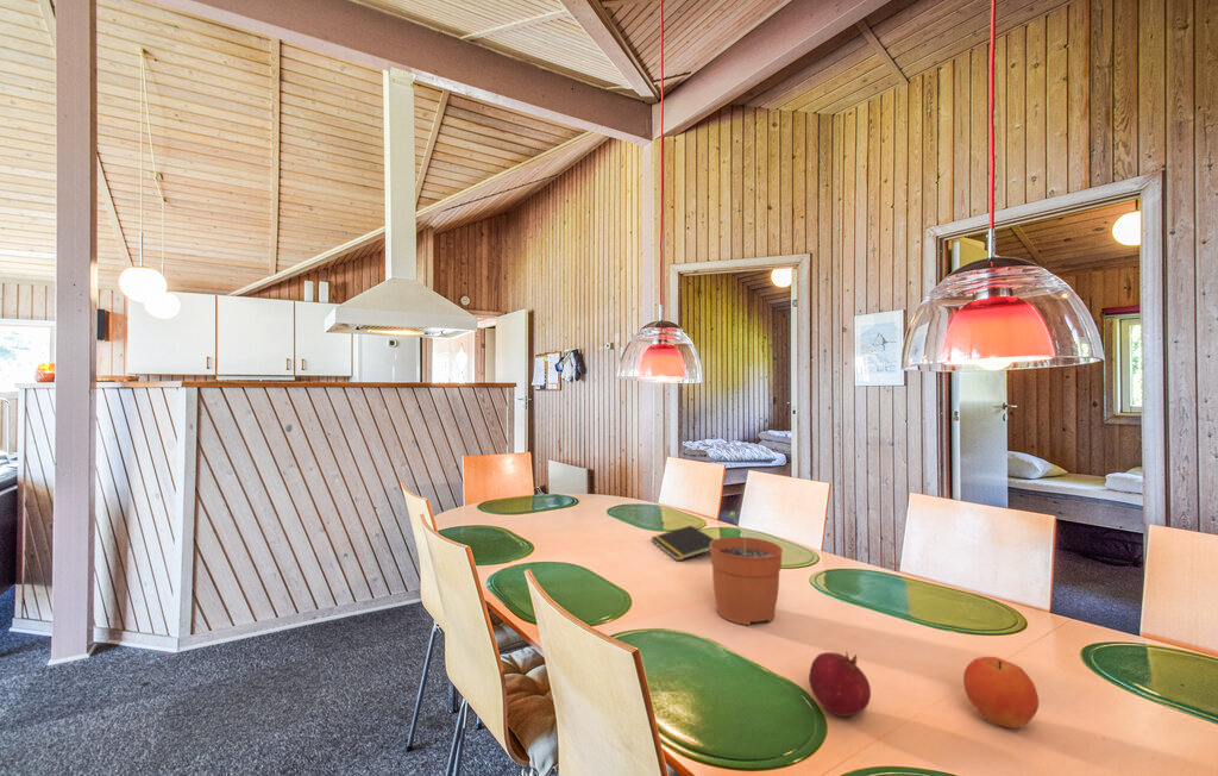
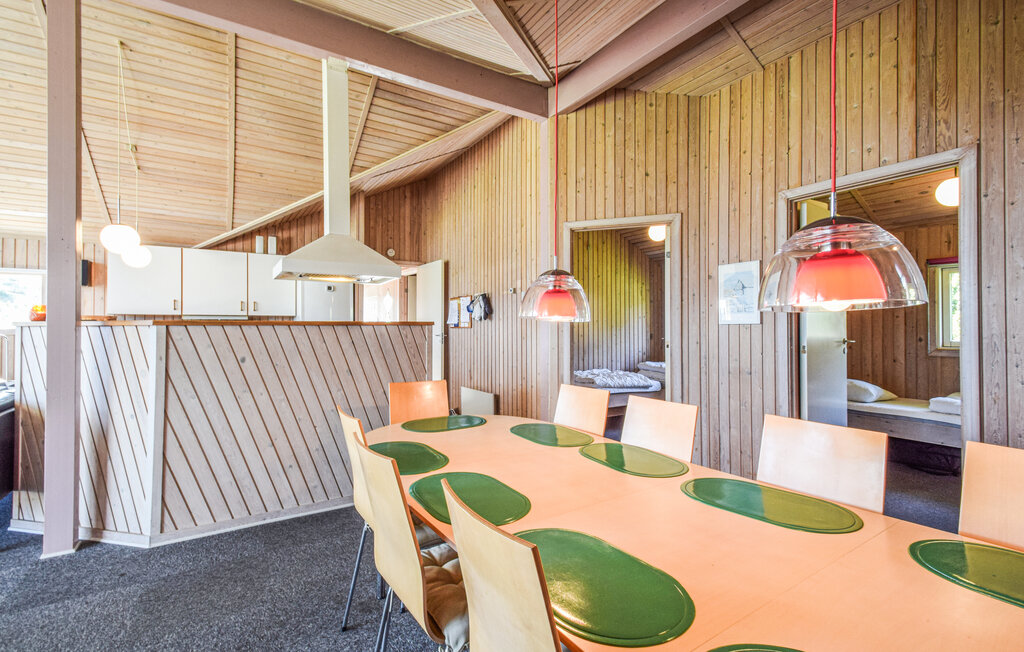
- fruit [962,656,1040,730]
- fruit [808,650,872,718]
- plant pot [710,511,784,626]
- notepad [649,525,715,562]
